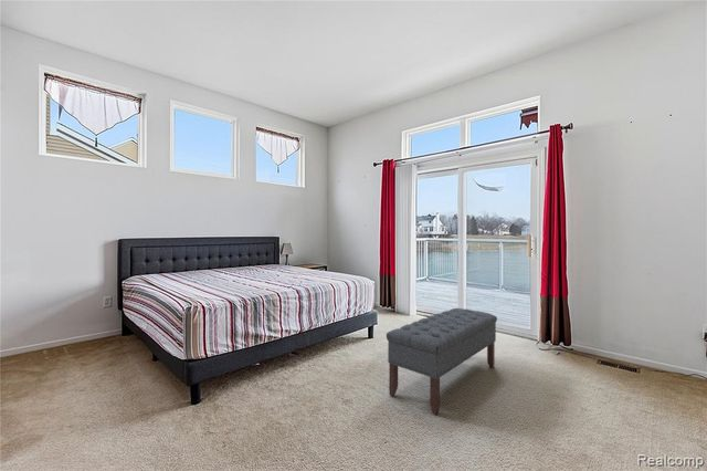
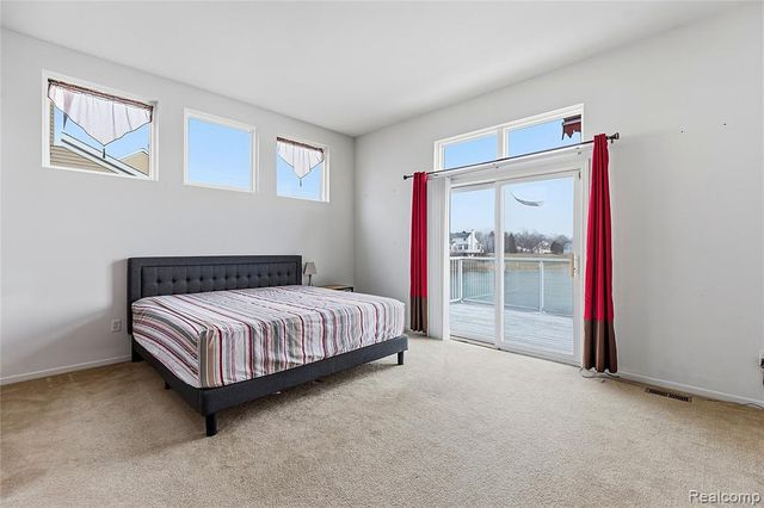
- bench [386,307,498,416]
